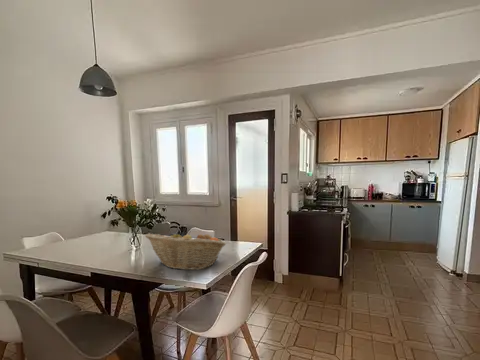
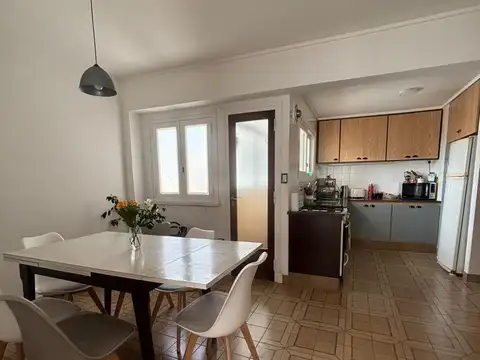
- fruit basket [144,229,227,271]
